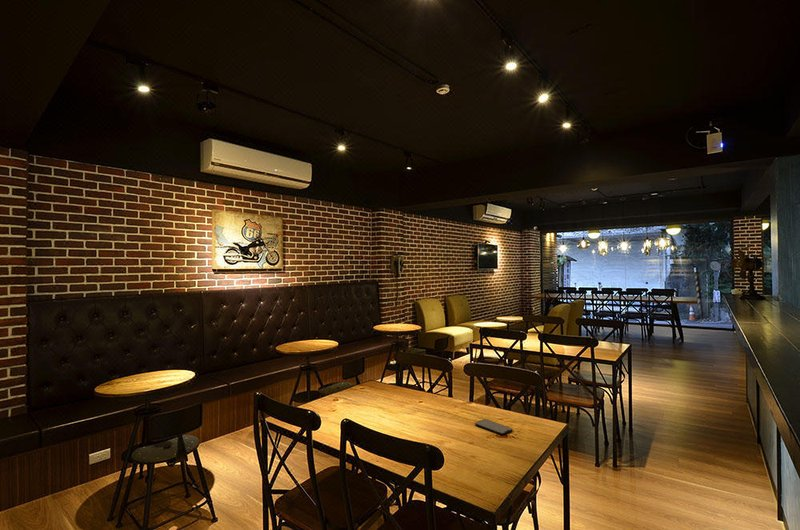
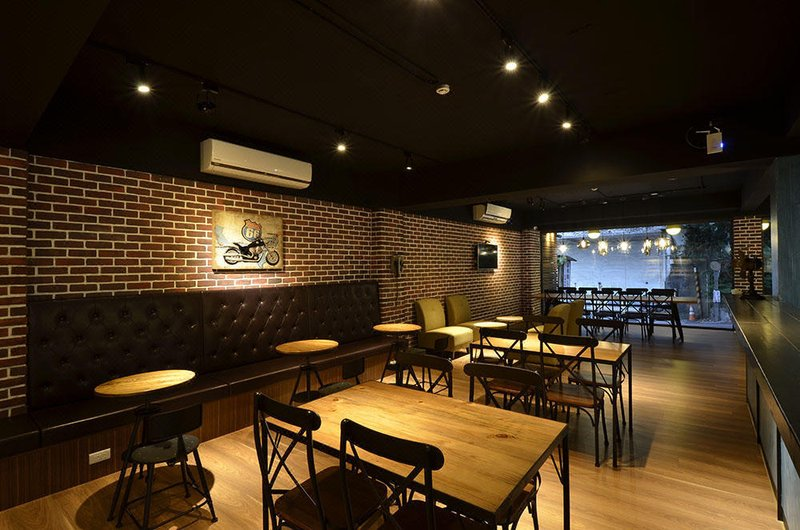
- smartphone [474,418,513,436]
